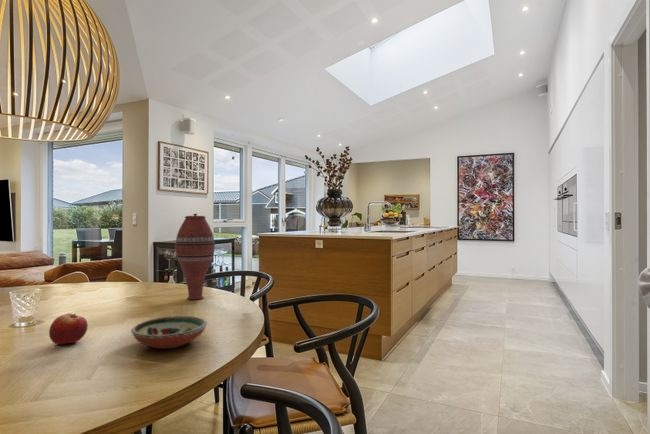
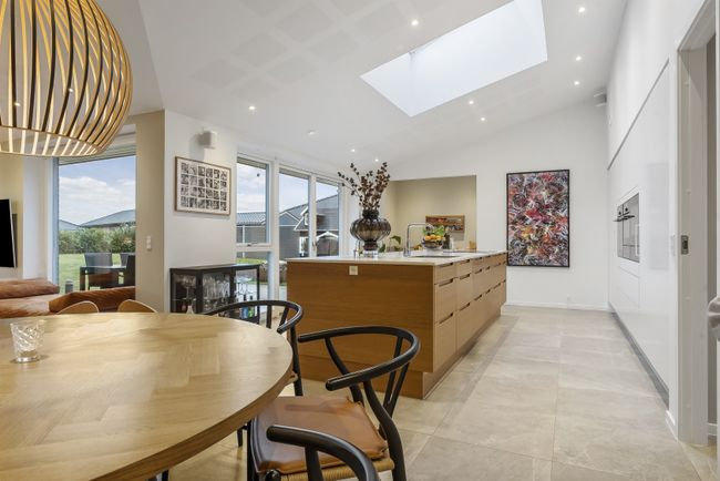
- vase [174,213,216,300]
- decorative bowl [130,315,208,350]
- fruit [48,312,89,345]
